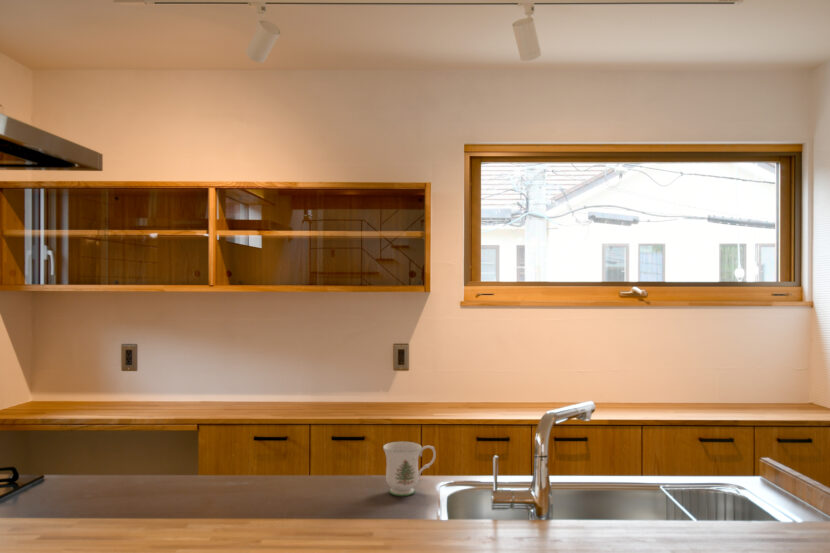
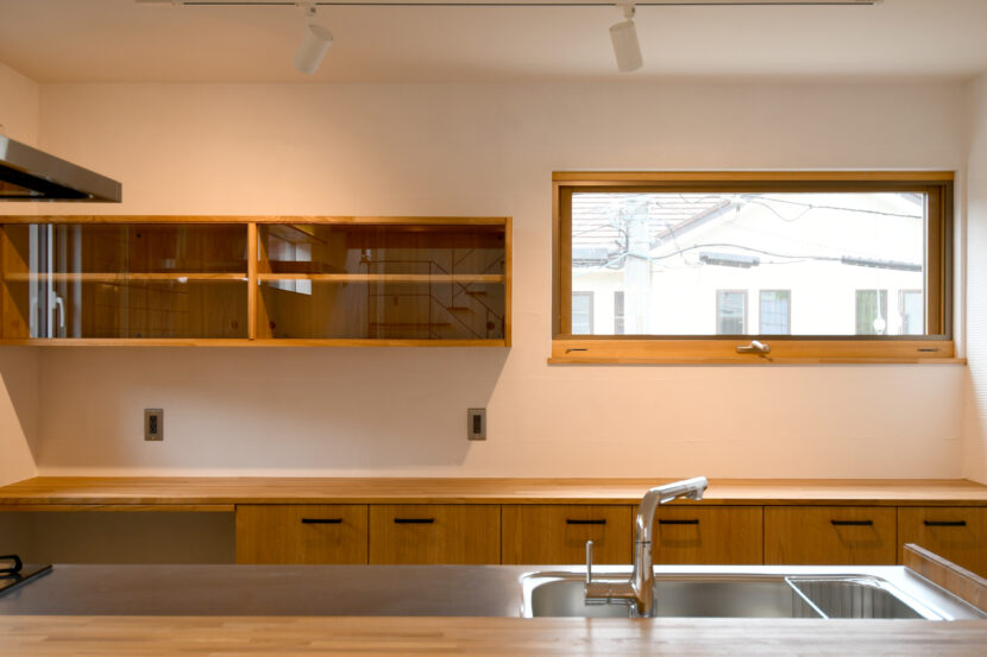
- mug [382,440,437,497]
